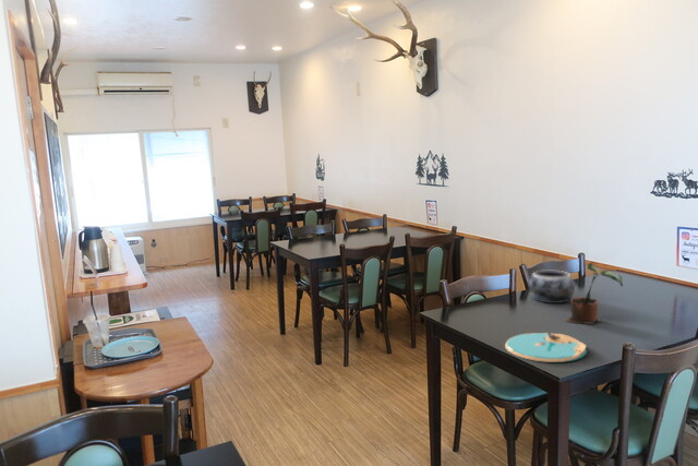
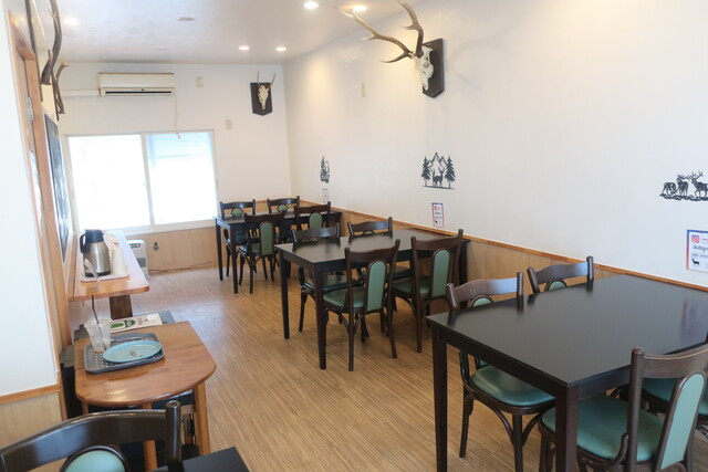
- plate [504,331,588,363]
- potted plant [565,262,624,325]
- decorative bowl [528,270,576,304]
